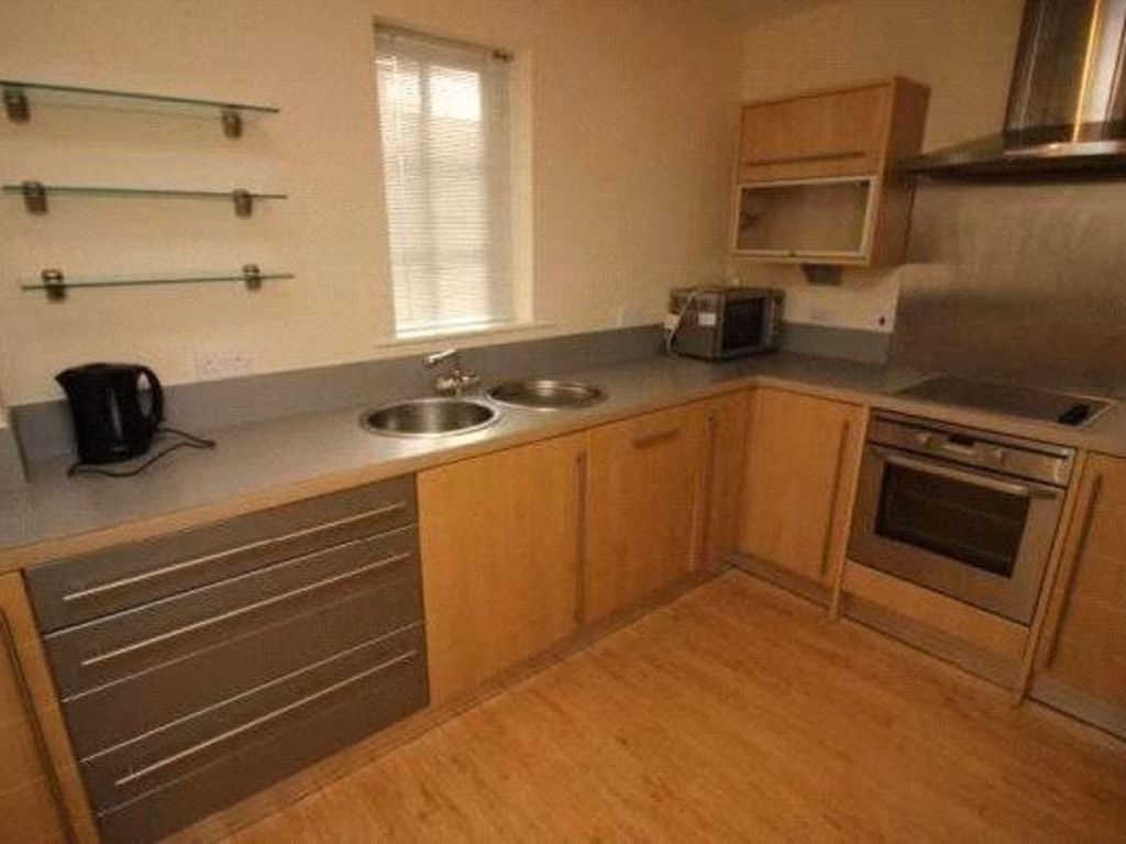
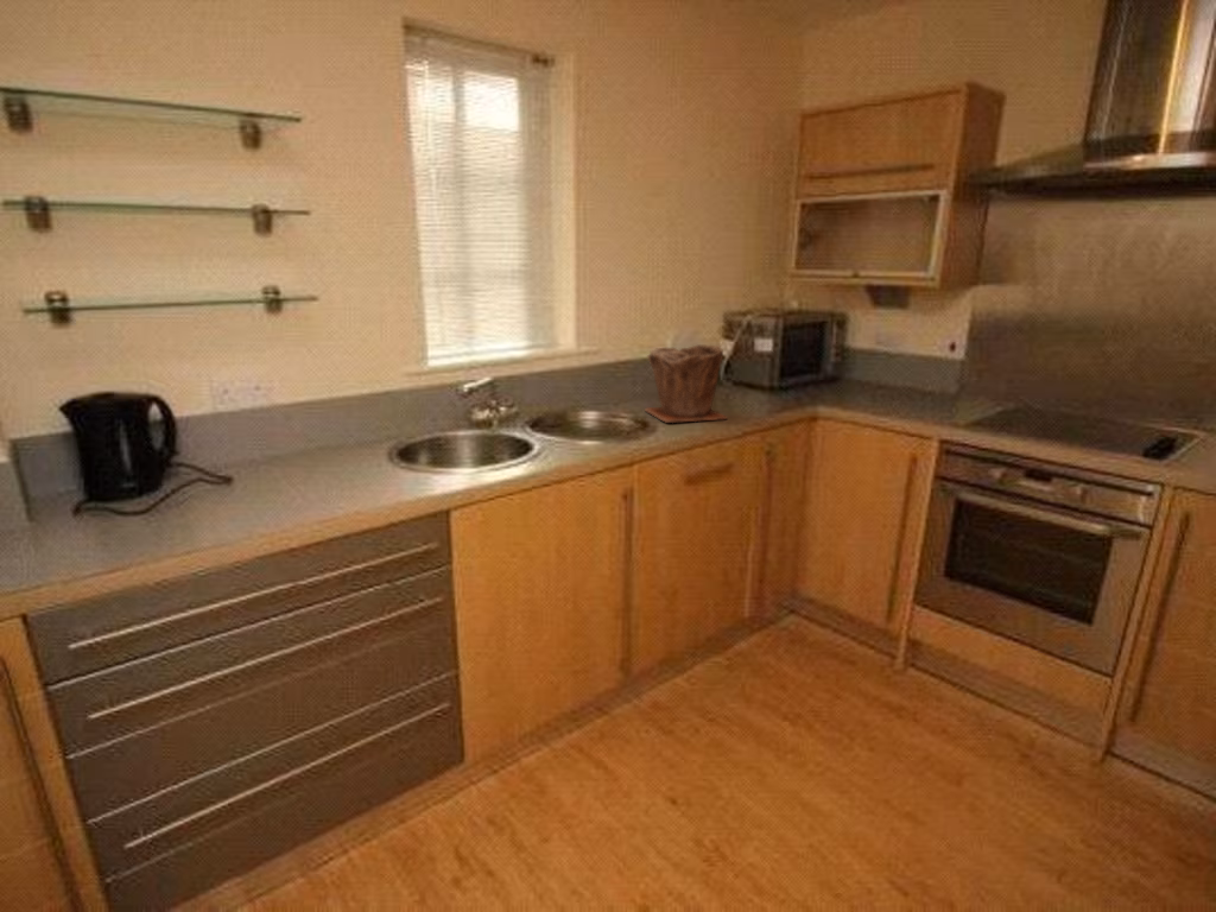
+ plant pot [644,343,729,424]
